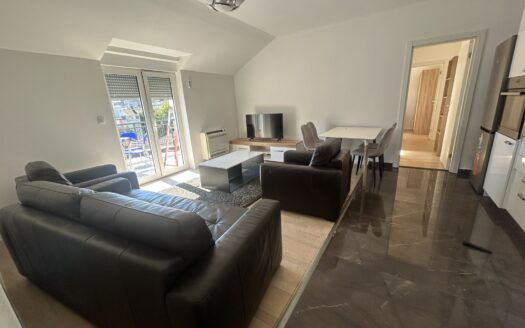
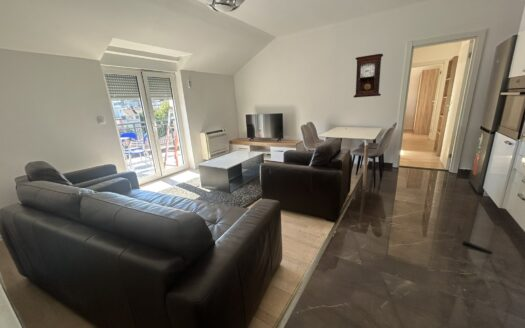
+ pendulum clock [353,53,384,99]
